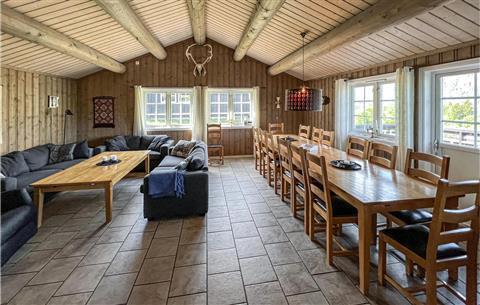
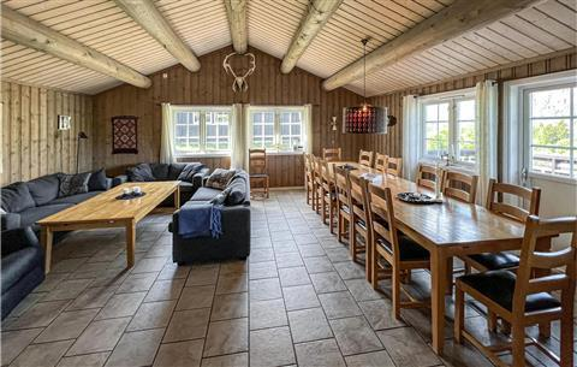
+ candlestick [415,161,446,203]
